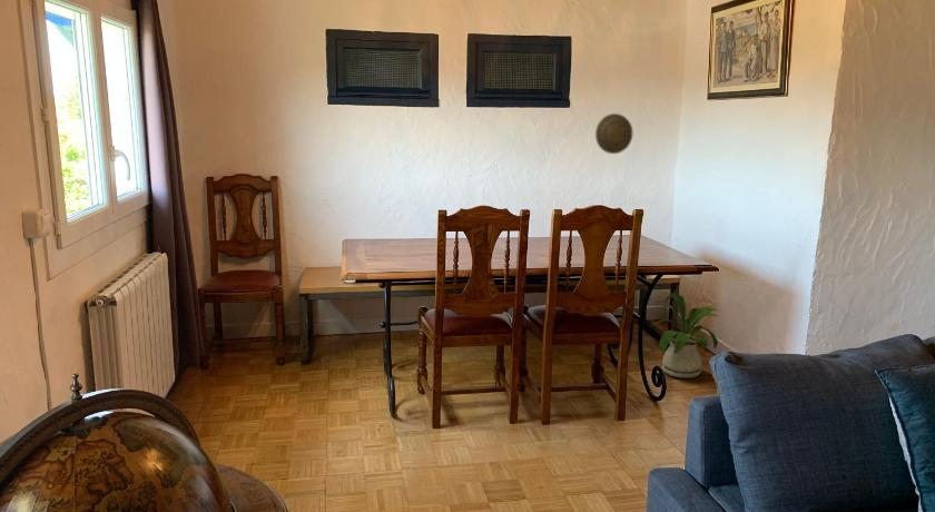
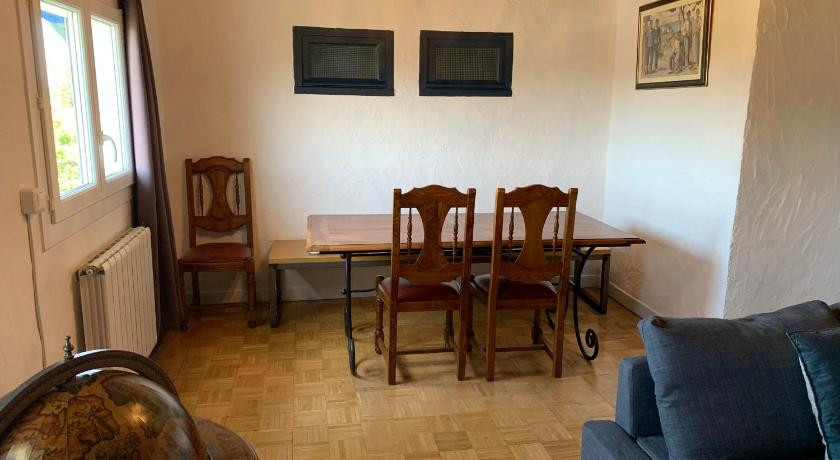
- decorative plate [594,112,633,155]
- house plant [650,292,720,380]
